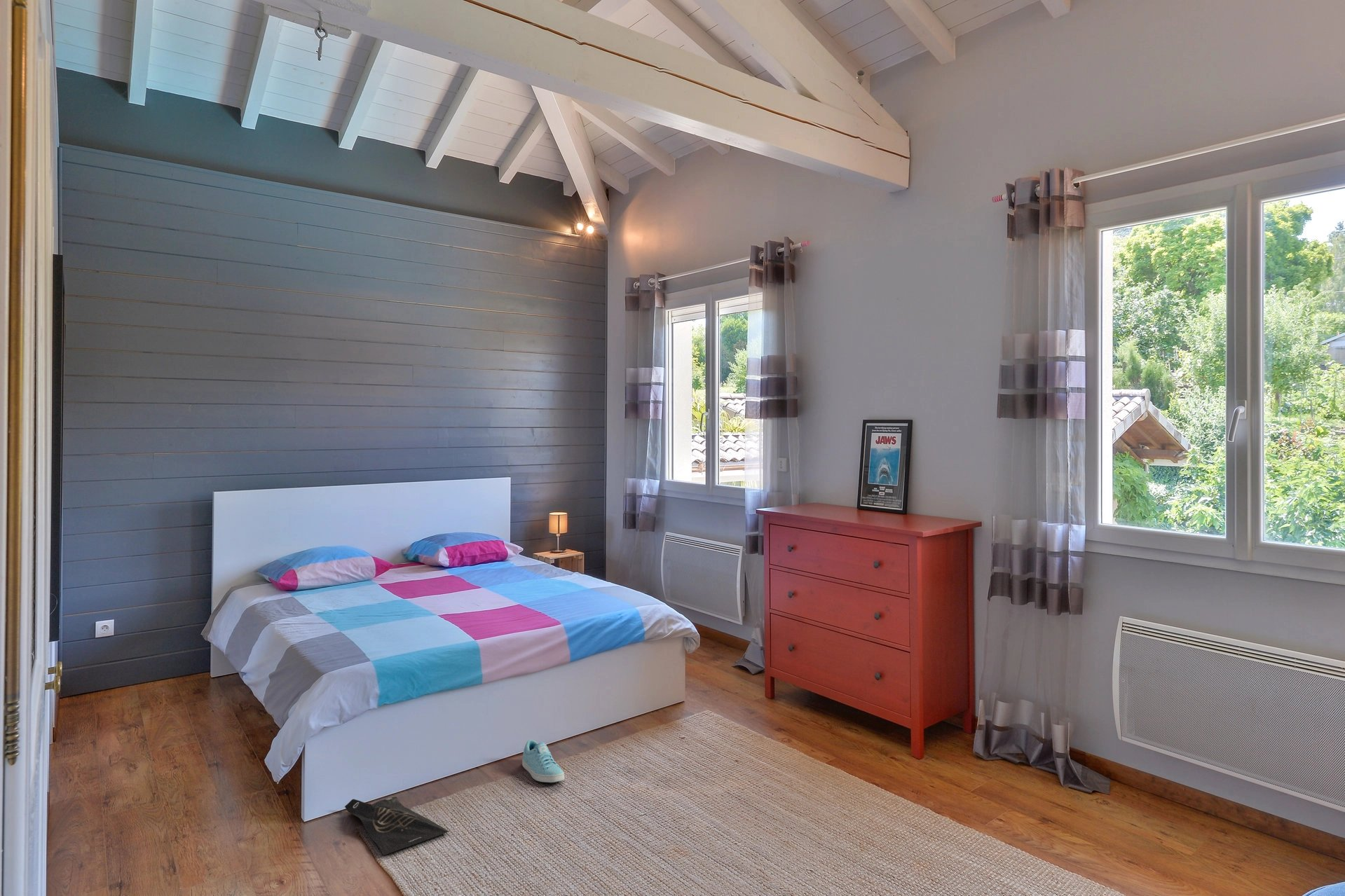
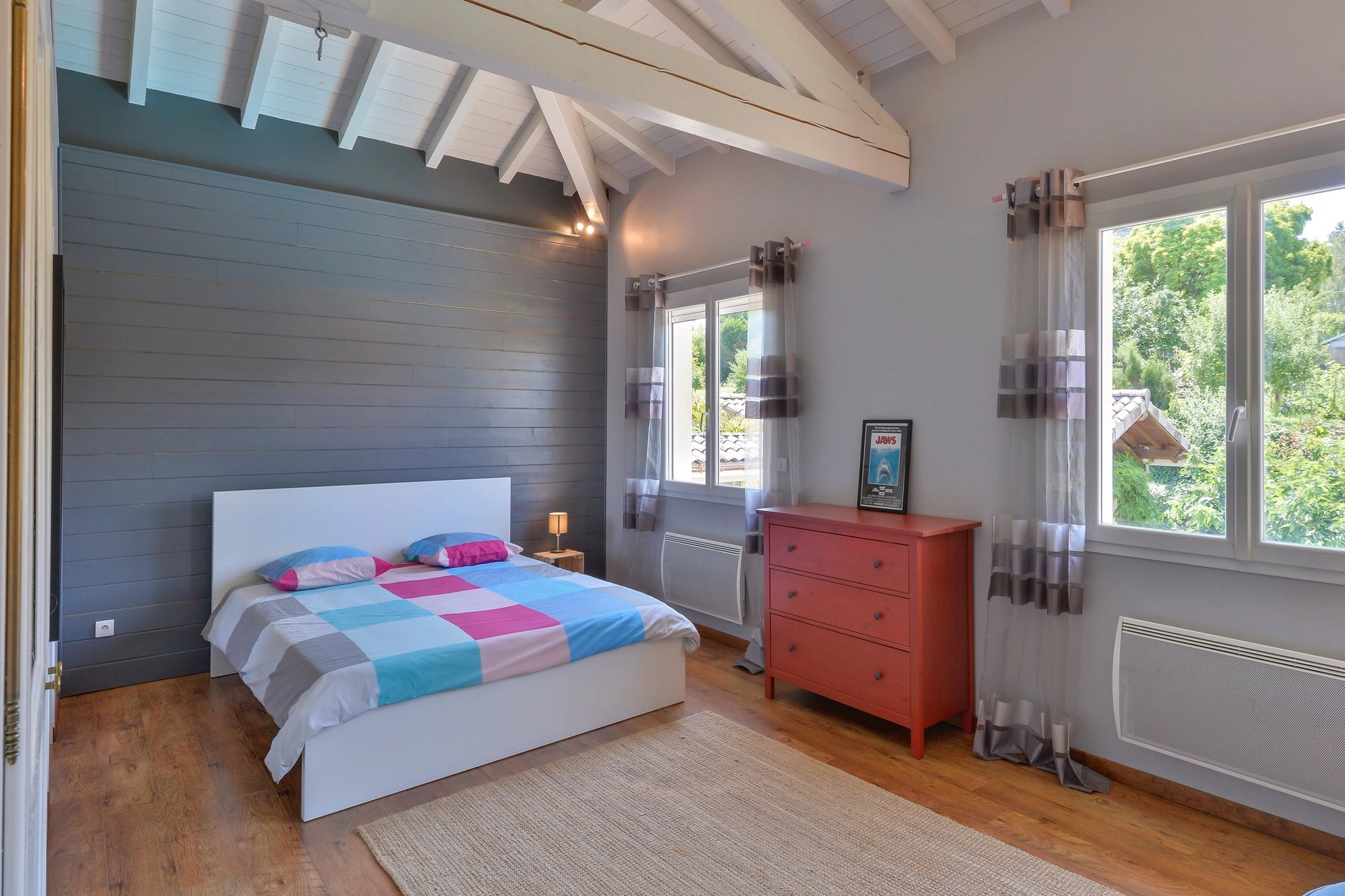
- sneaker [521,739,565,783]
- bag [344,796,449,856]
